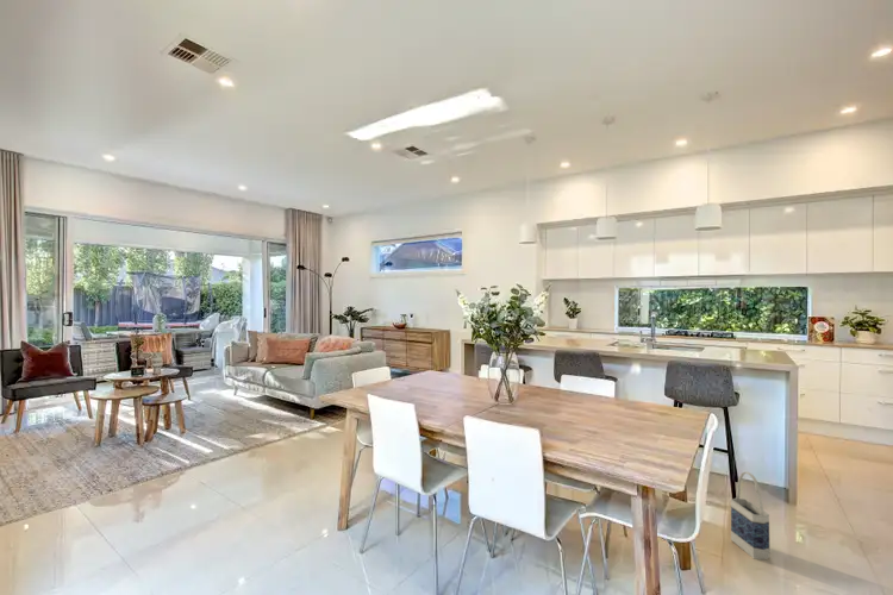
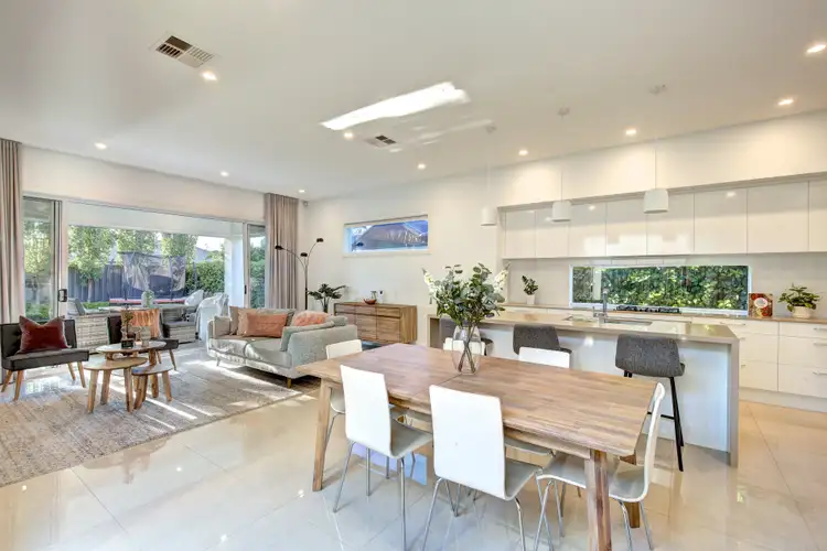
- bag [730,471,772,560]
